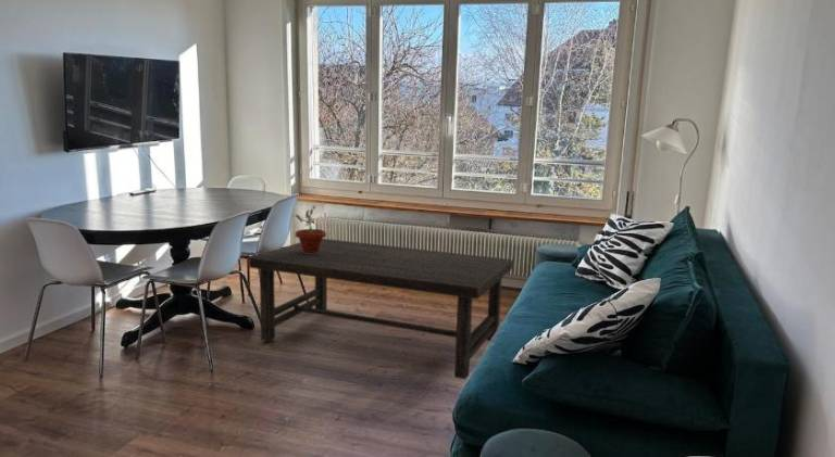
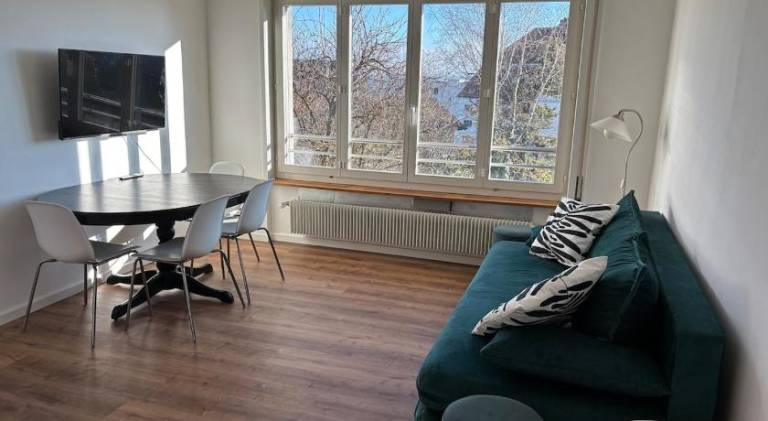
- coffee table [248,238,514,380]
- potted plant [294,203,327,254]
